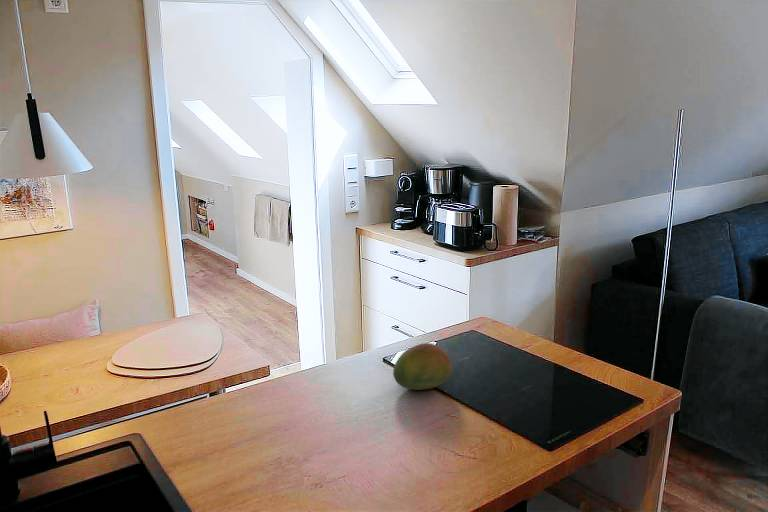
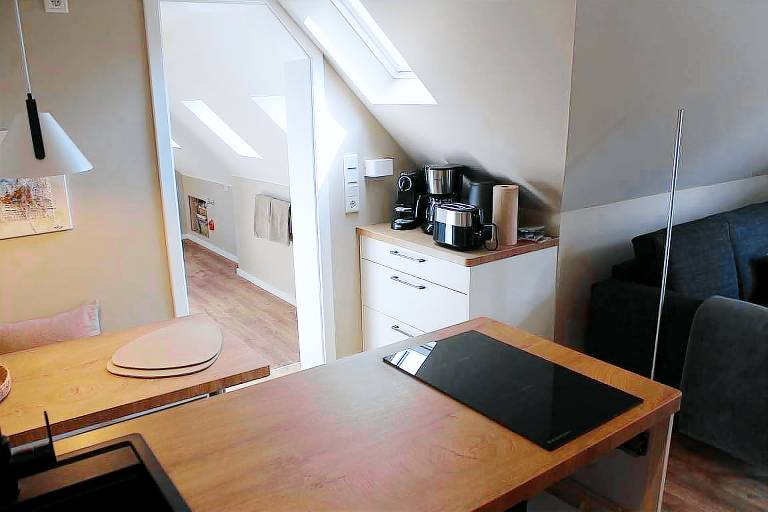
- fruit [392,342,453,391]
